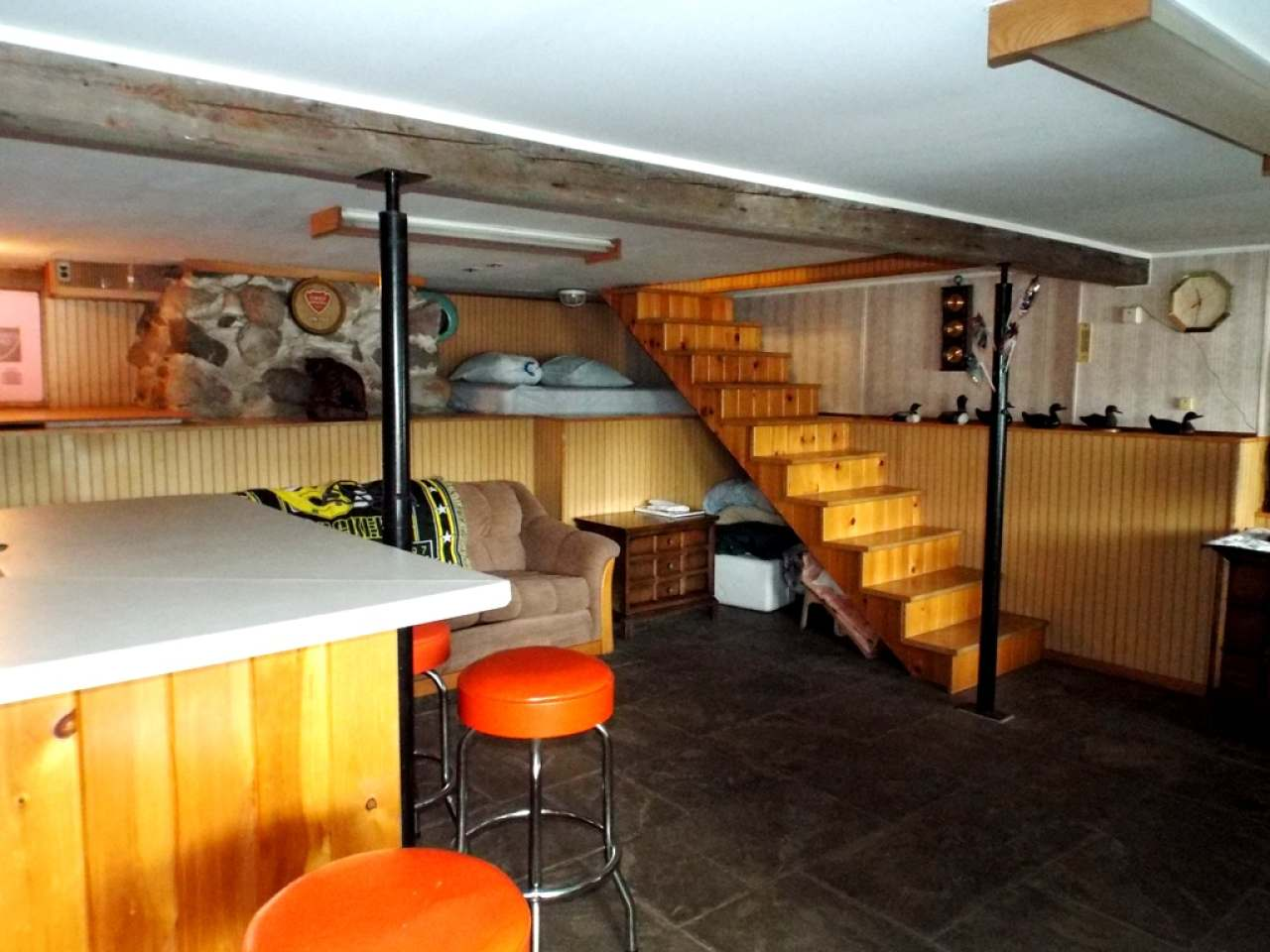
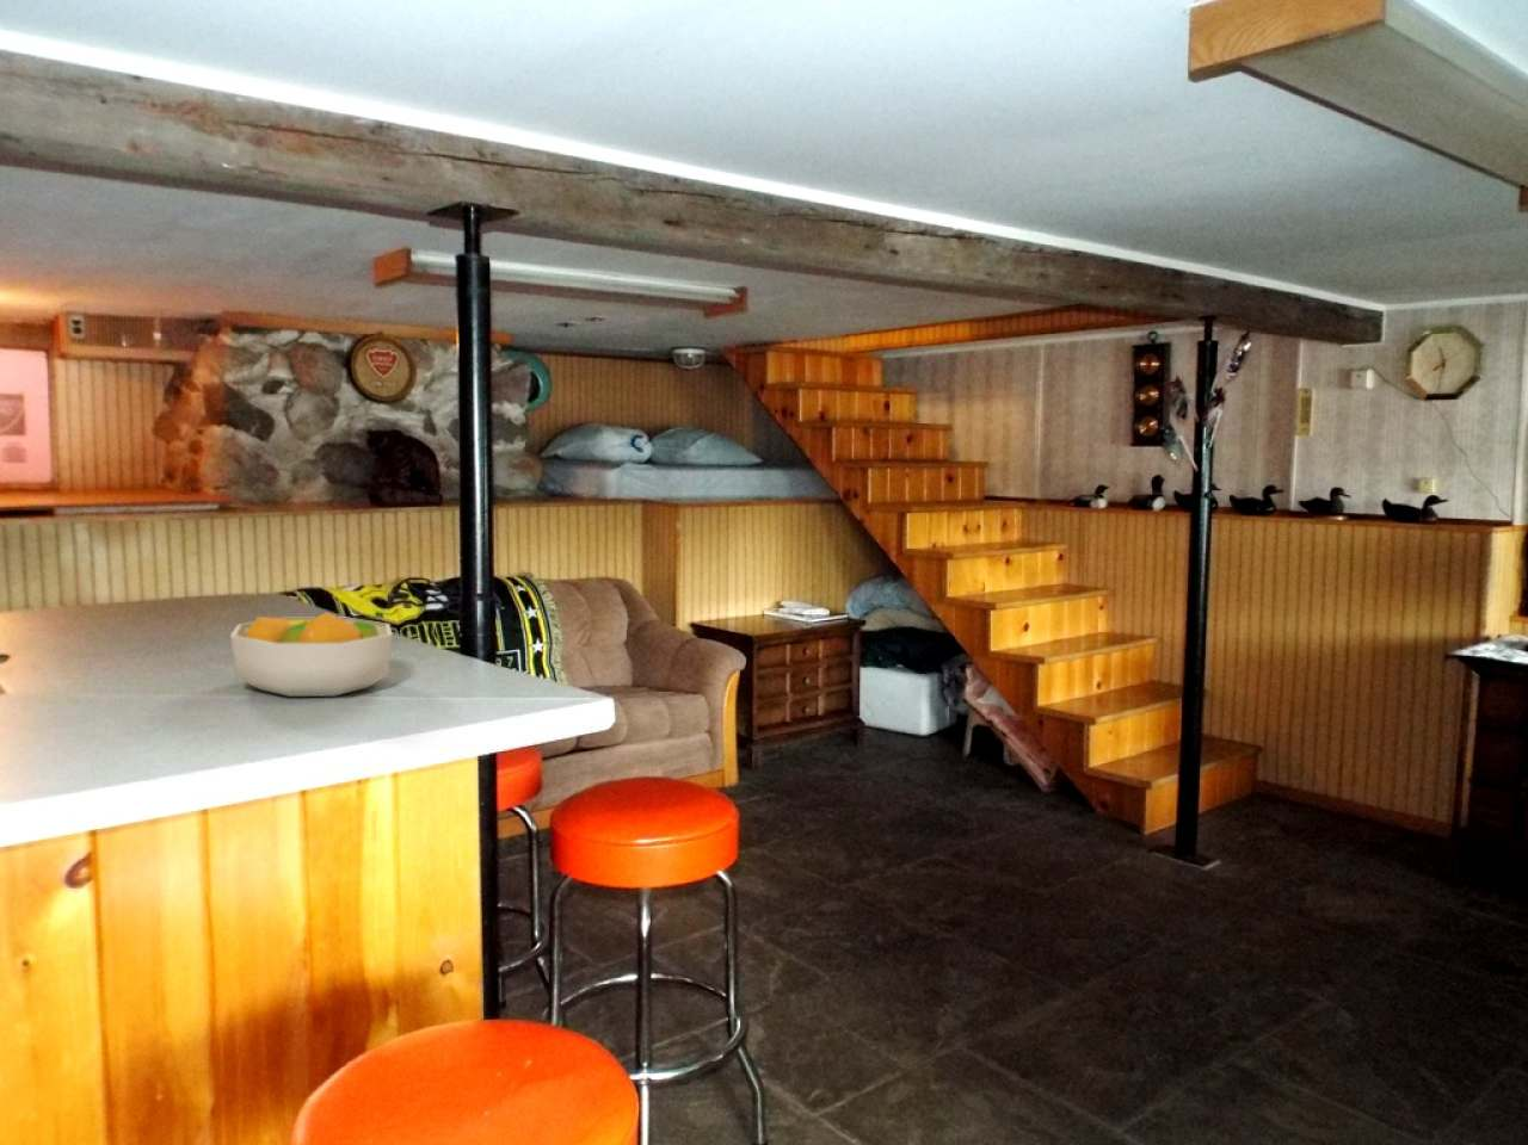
+ fruit bowl [230,611,393,698]
